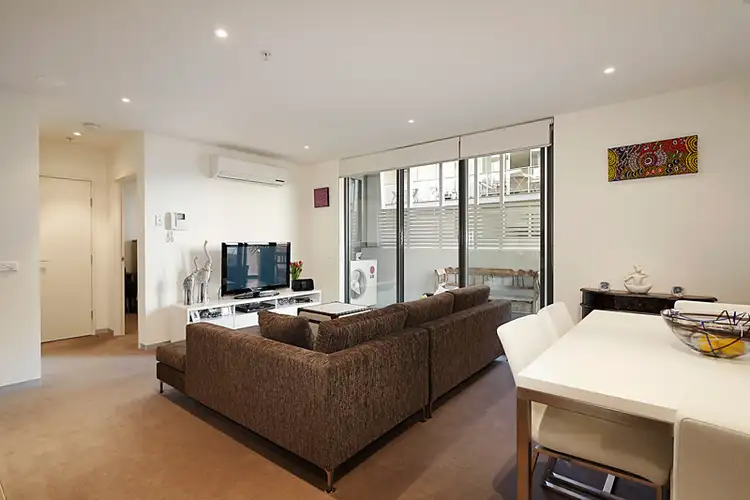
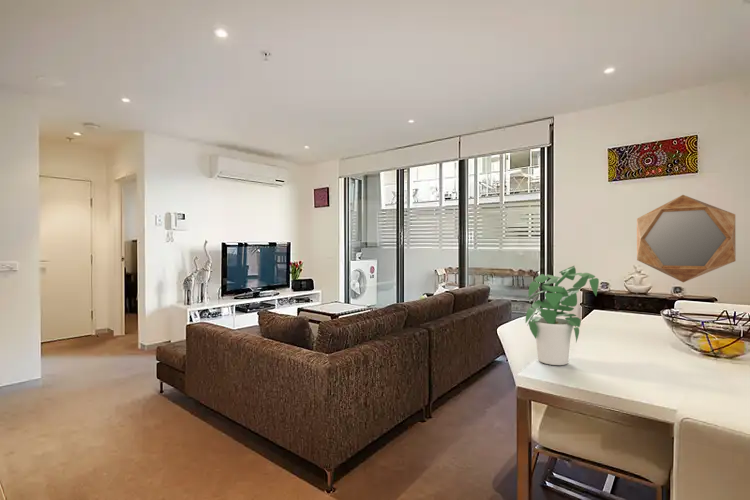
+ home mirror [636,194,737,283]
+ potted plant [524,265,600,366]
